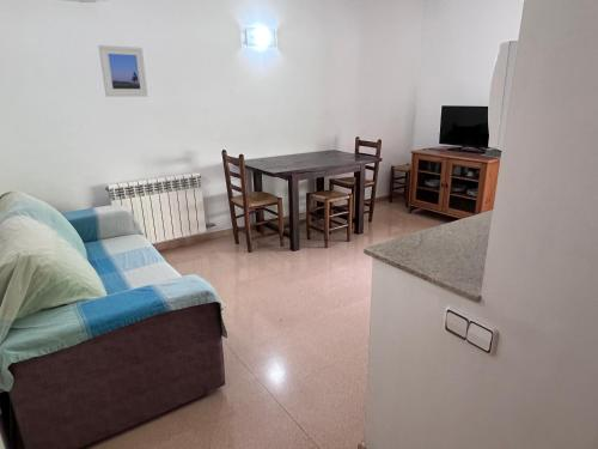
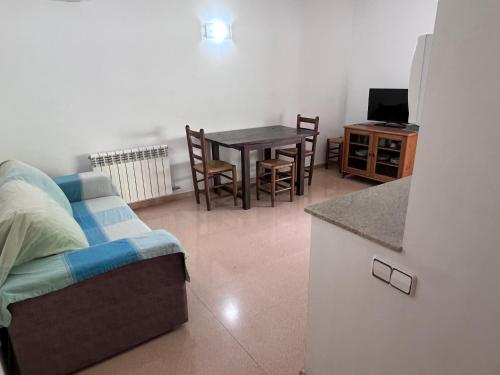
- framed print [97,44,150,98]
